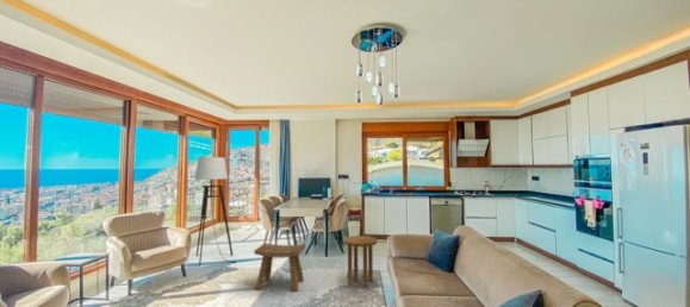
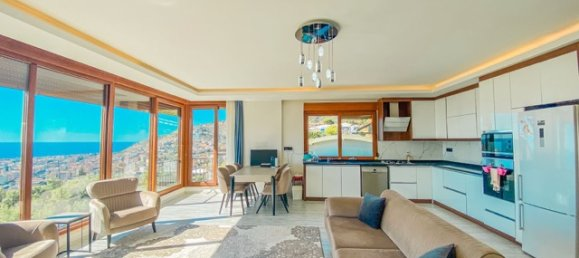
- stool [254,242,306,293]
- floor lamp [193,156,237,267]
- side table [342,234,378,289]
